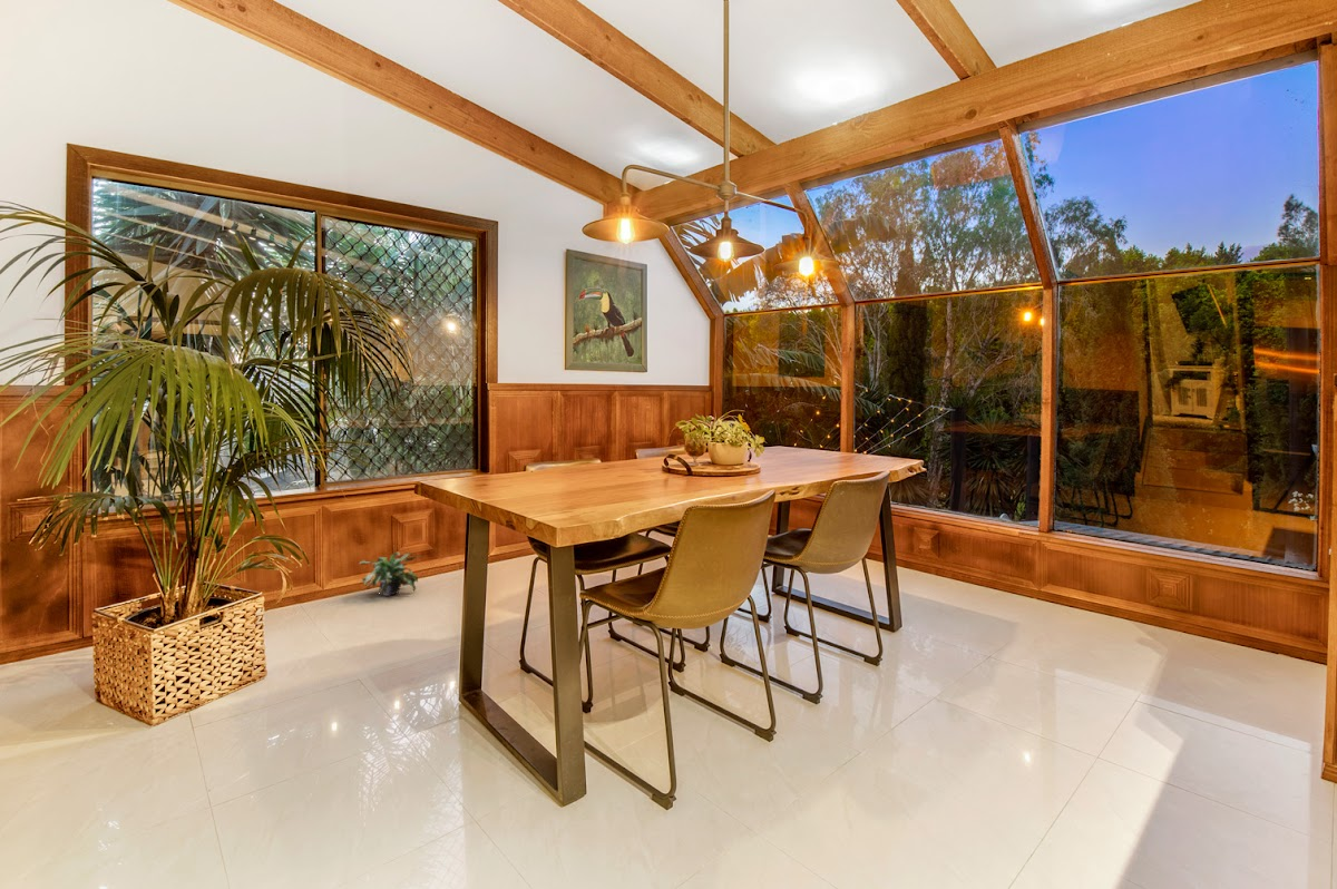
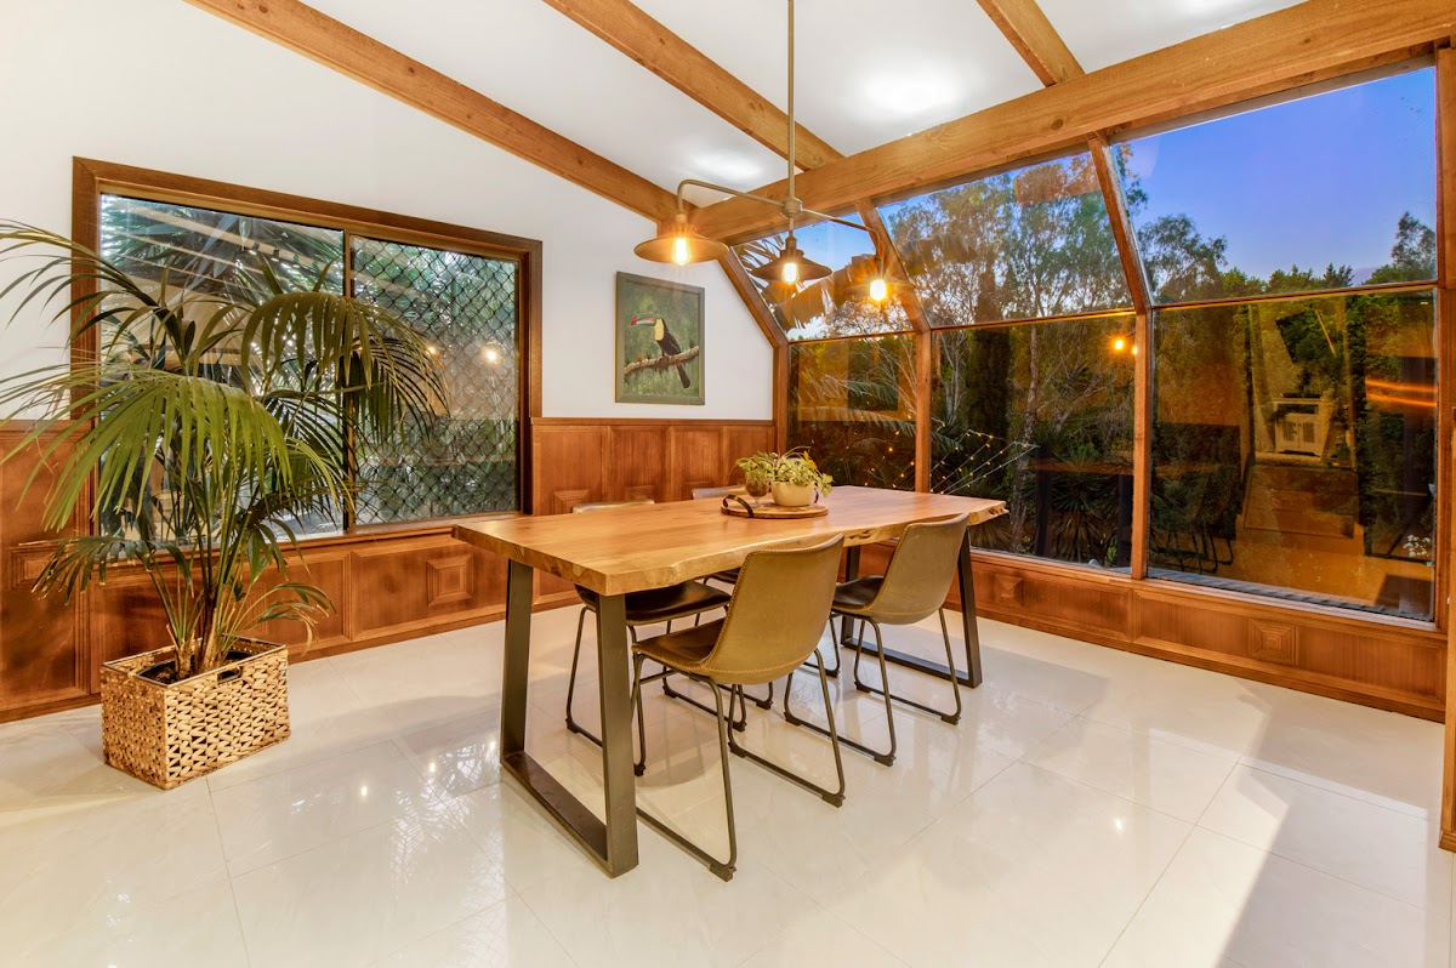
- potted plant [358,551,423,597]
